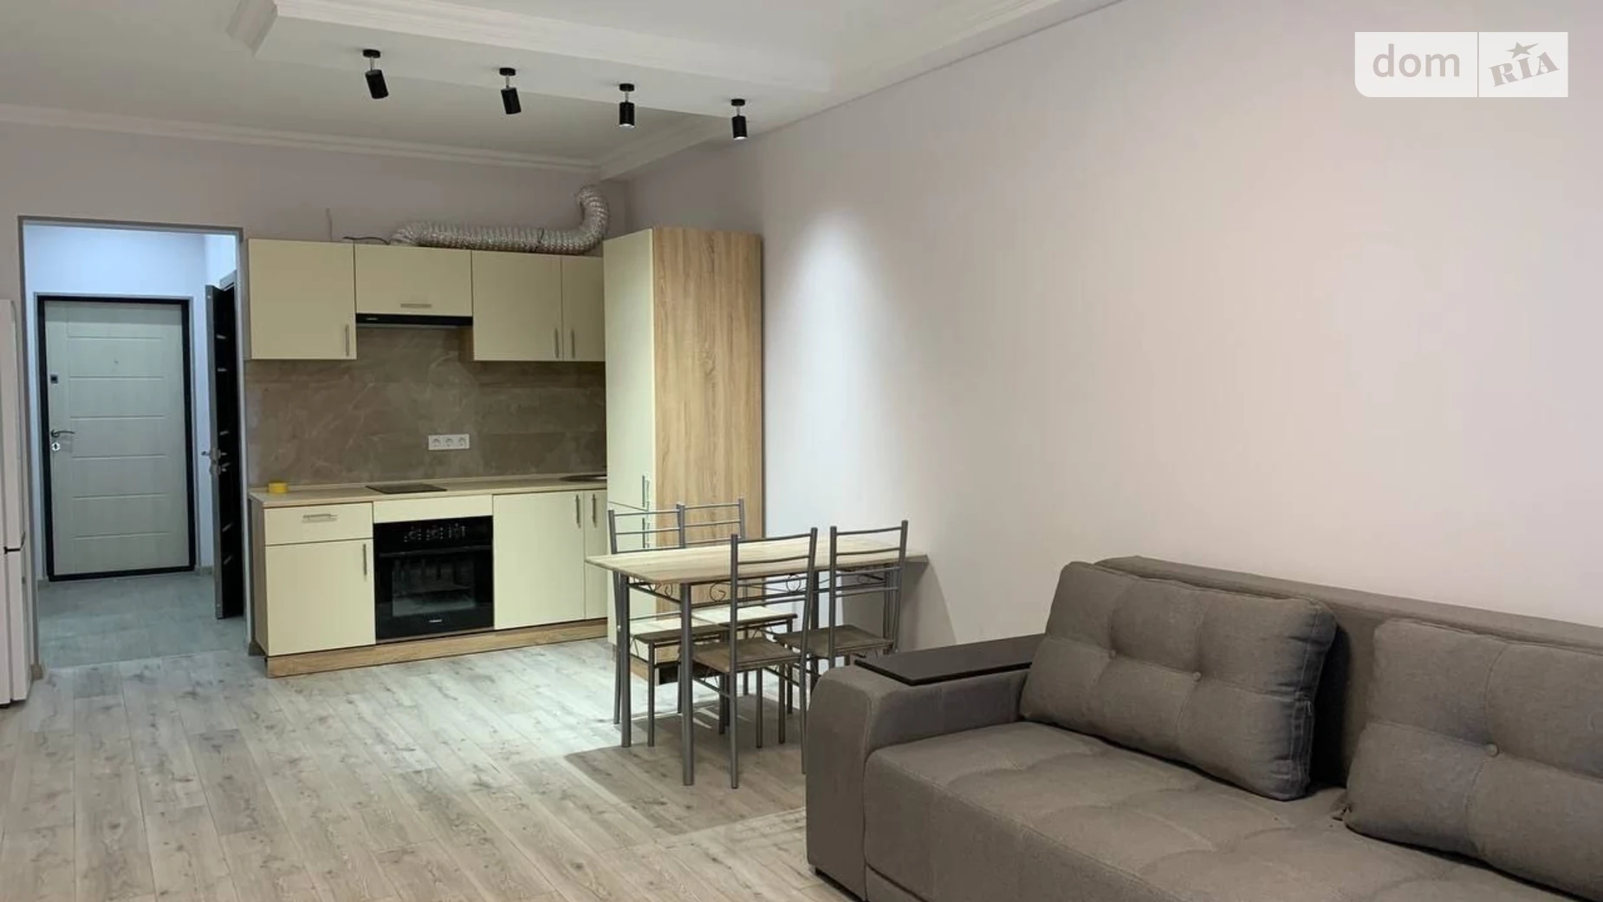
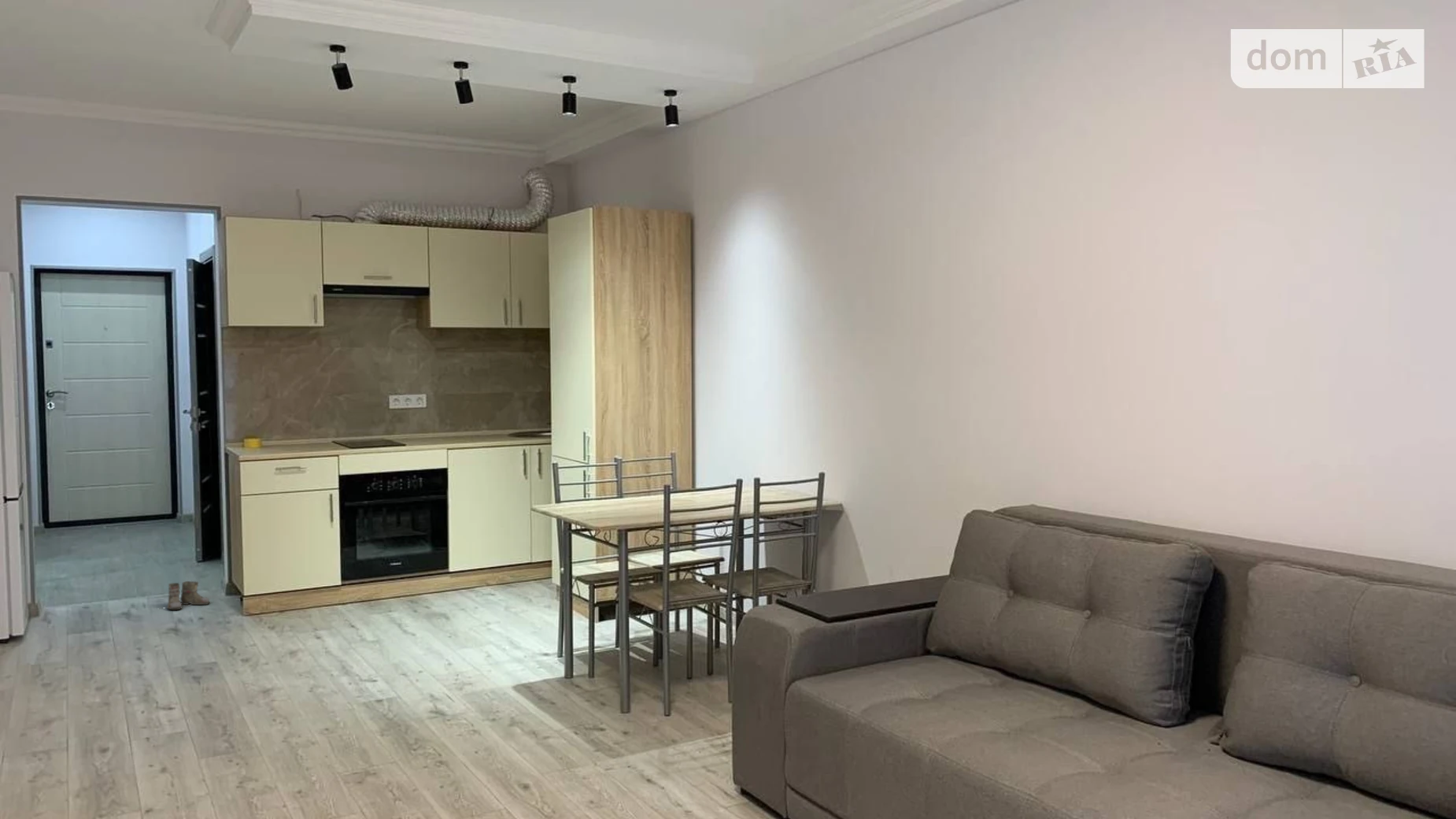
+ boots [160,580,210,610]
